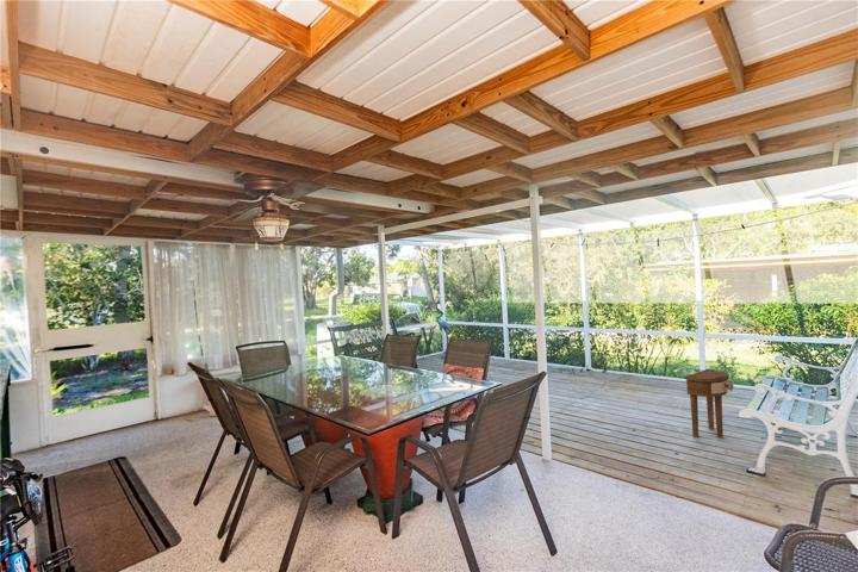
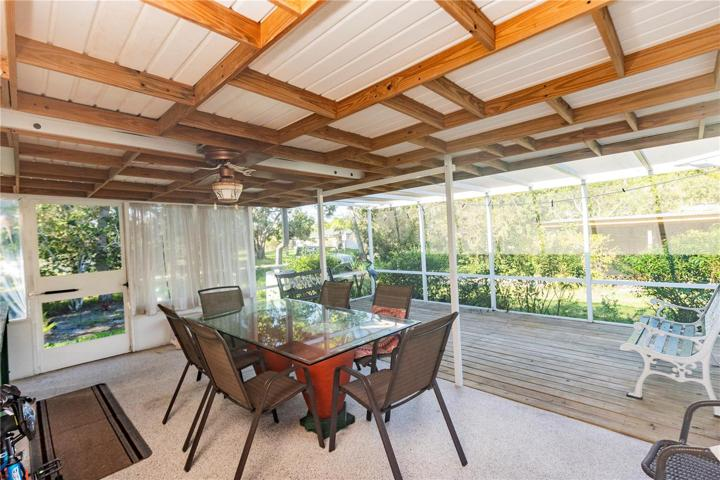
- side table [684,367,734,439]
